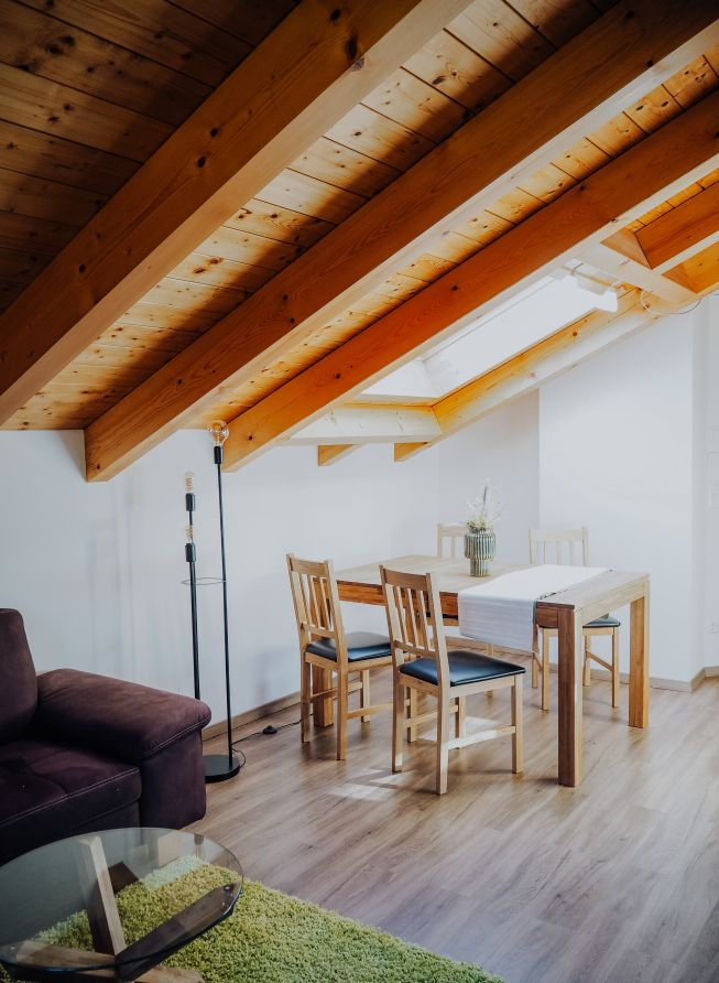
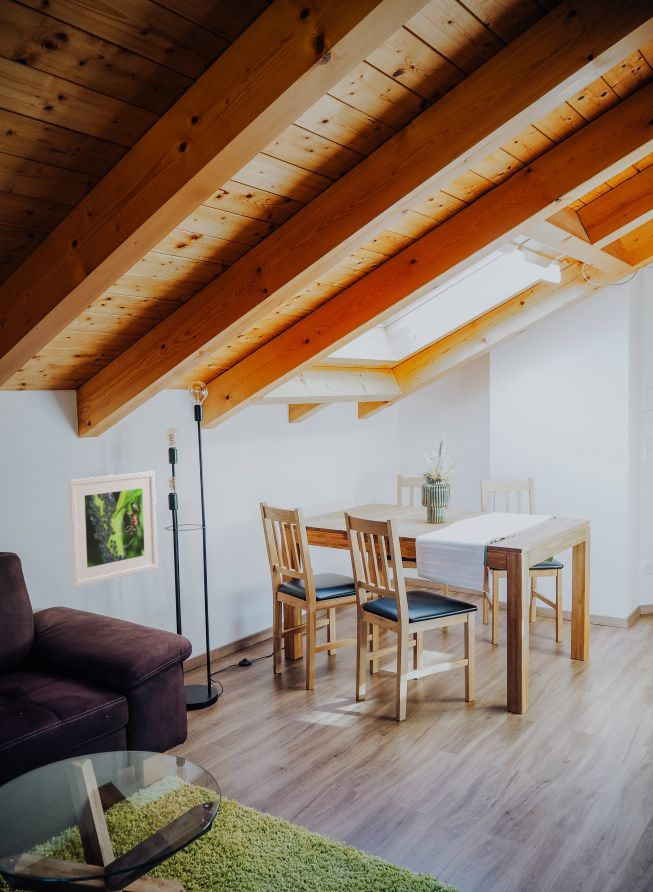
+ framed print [66,471,159,589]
